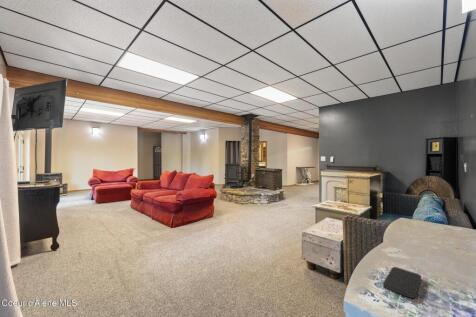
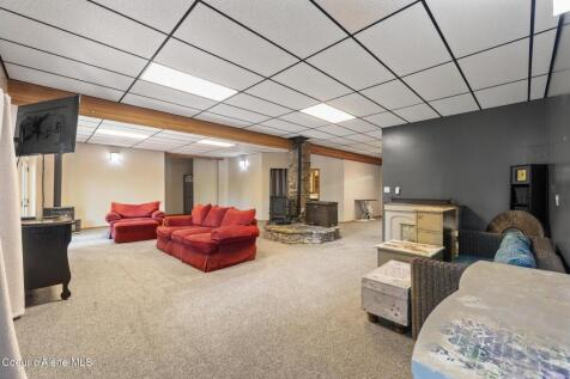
- smartphone [382,266,422,299]
